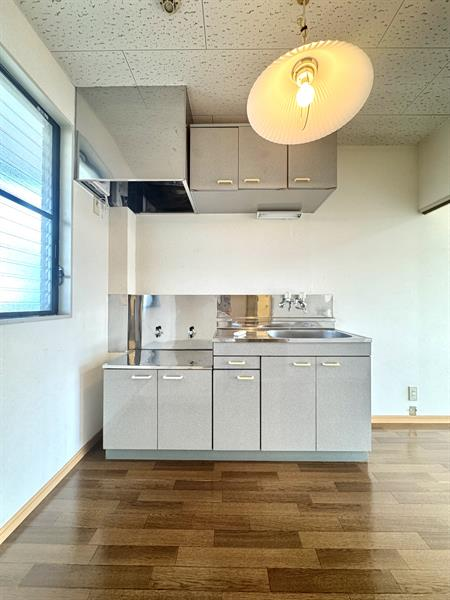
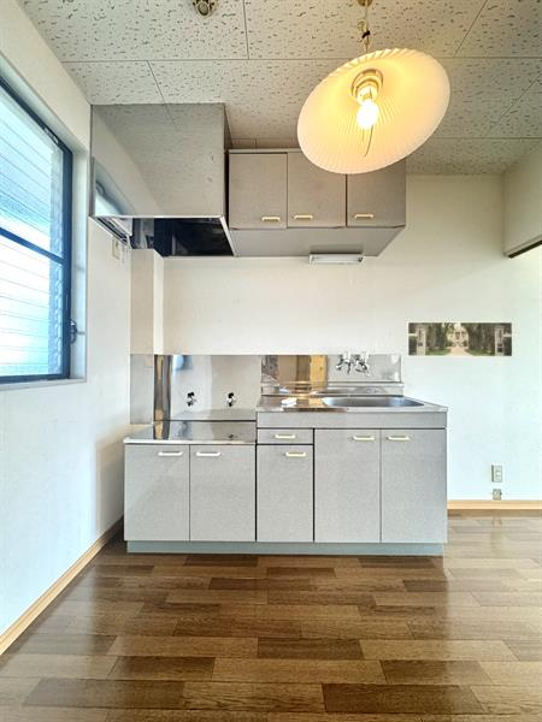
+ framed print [405,320,514,359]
